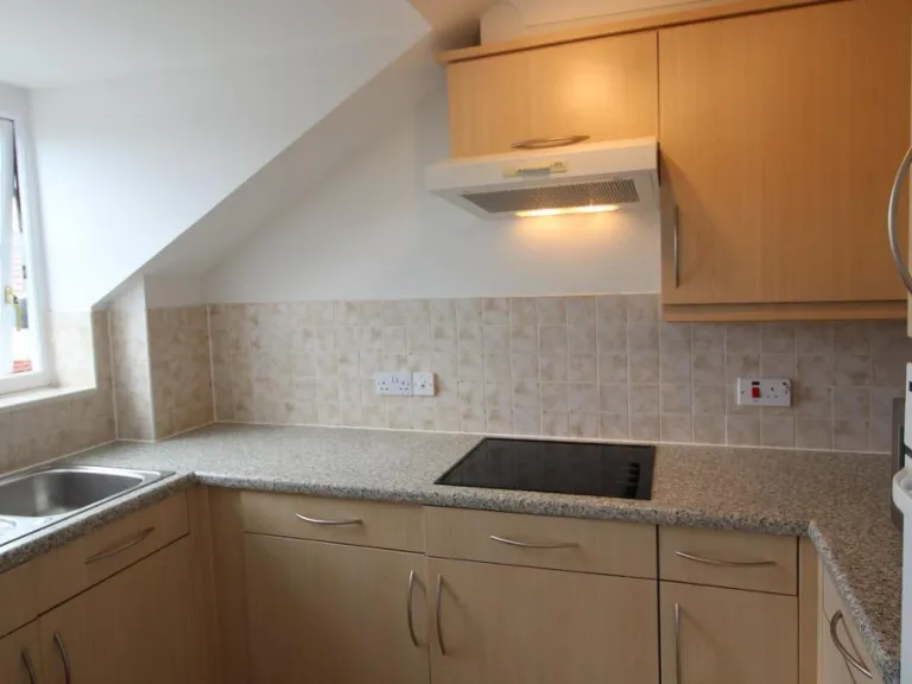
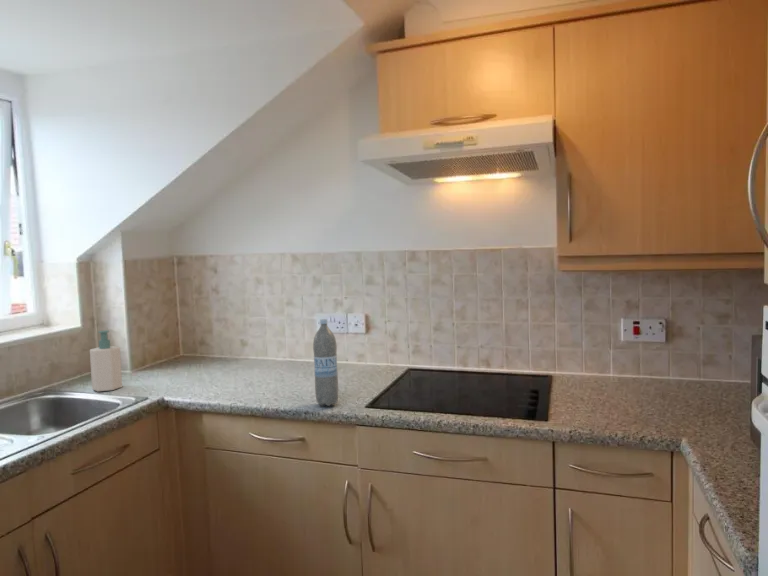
+ water bottle [312,318,339,407]
+ soap bottle [89,329,123,393]
